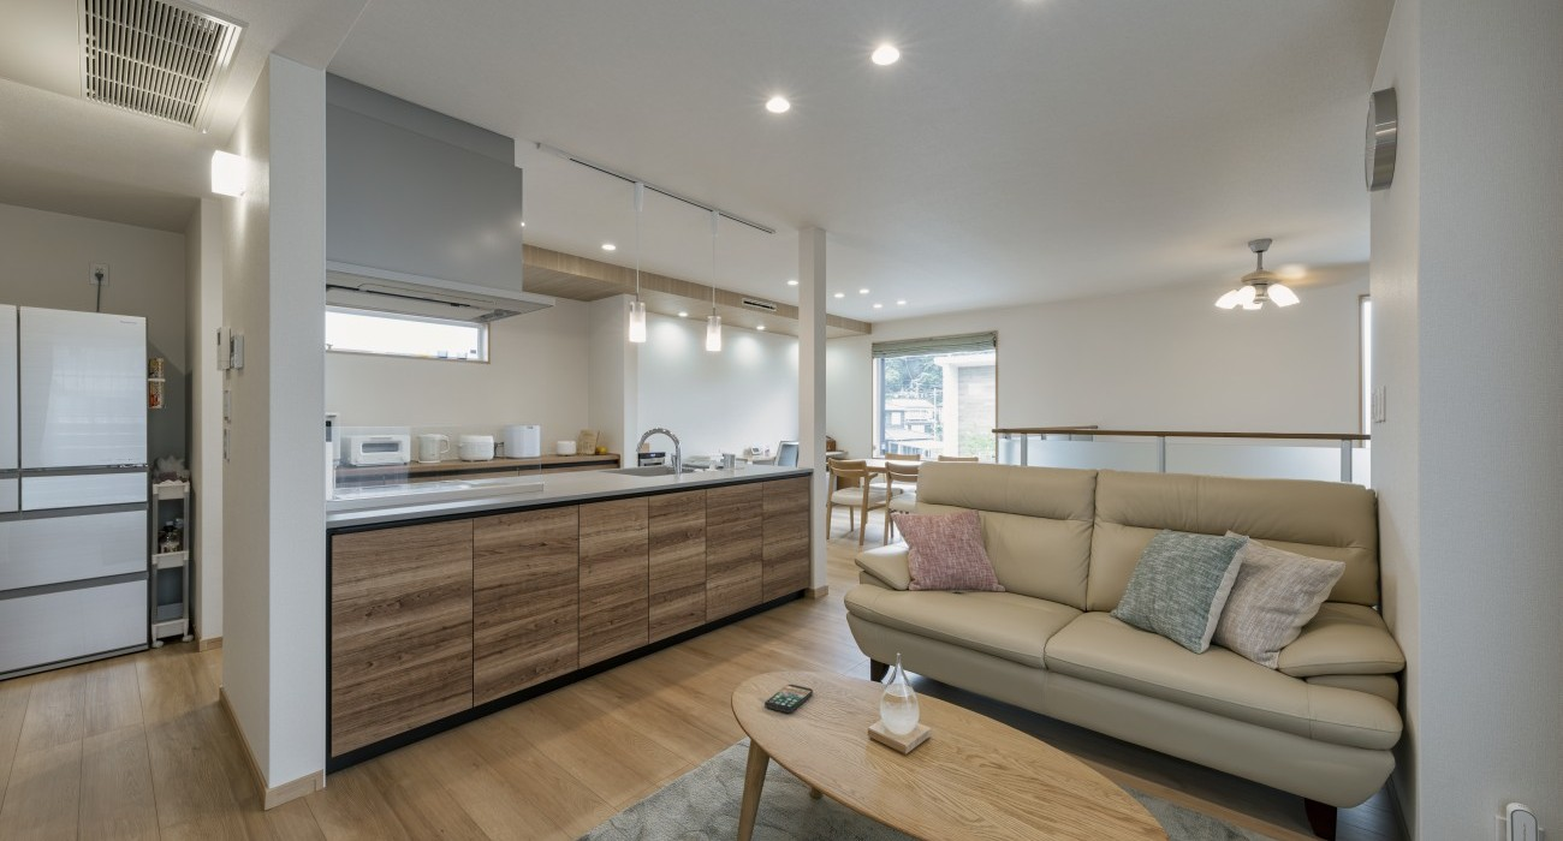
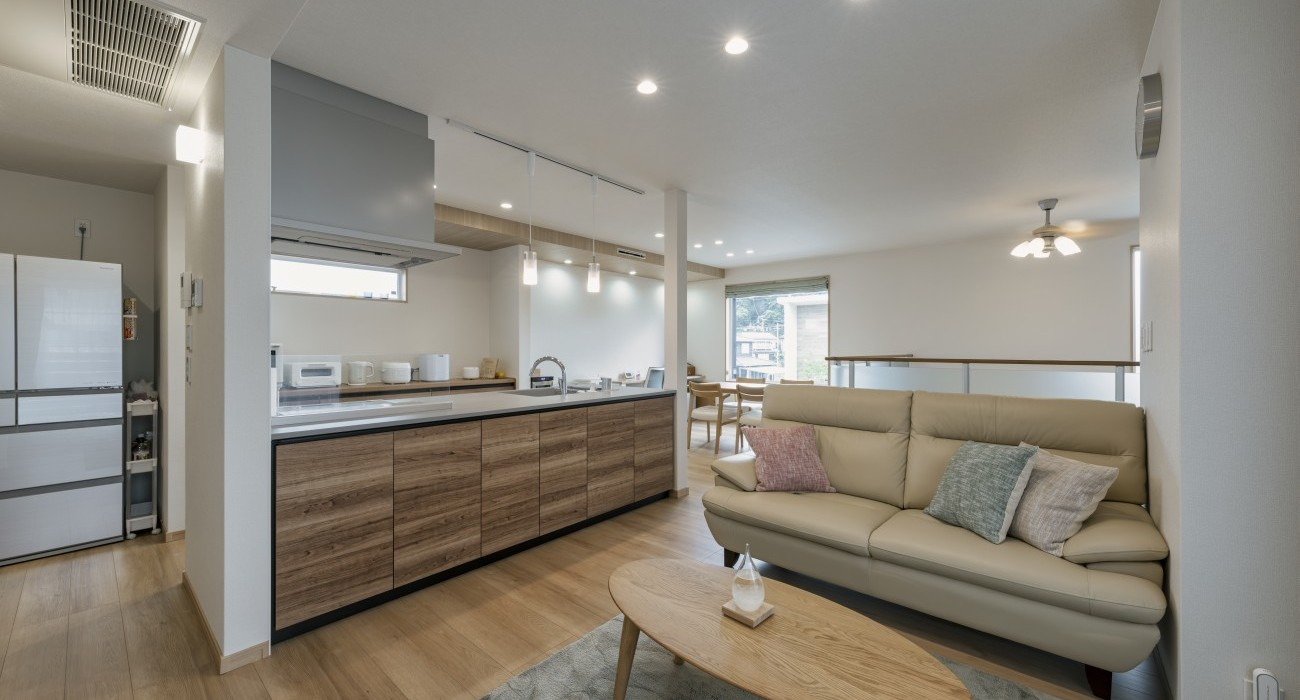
- smartphone [763,684,814,714]
